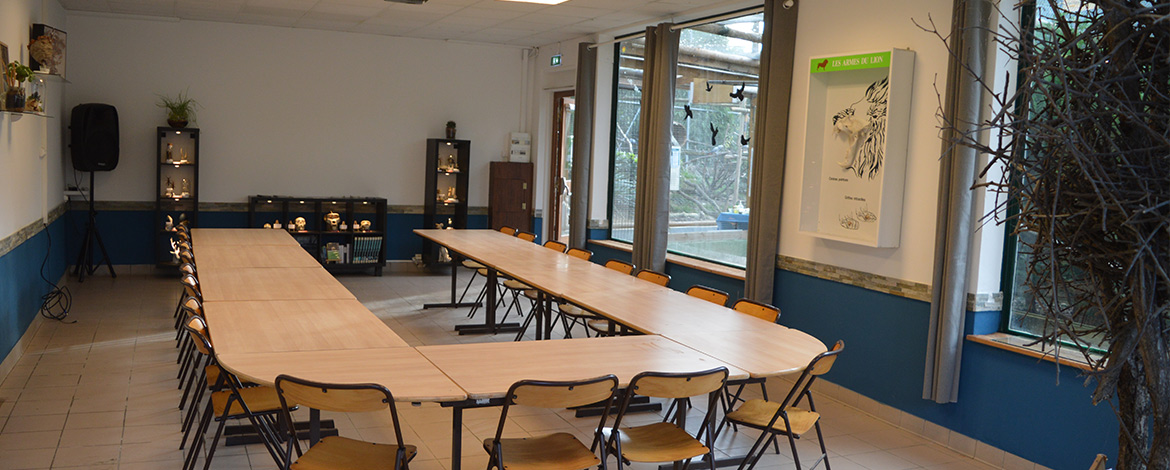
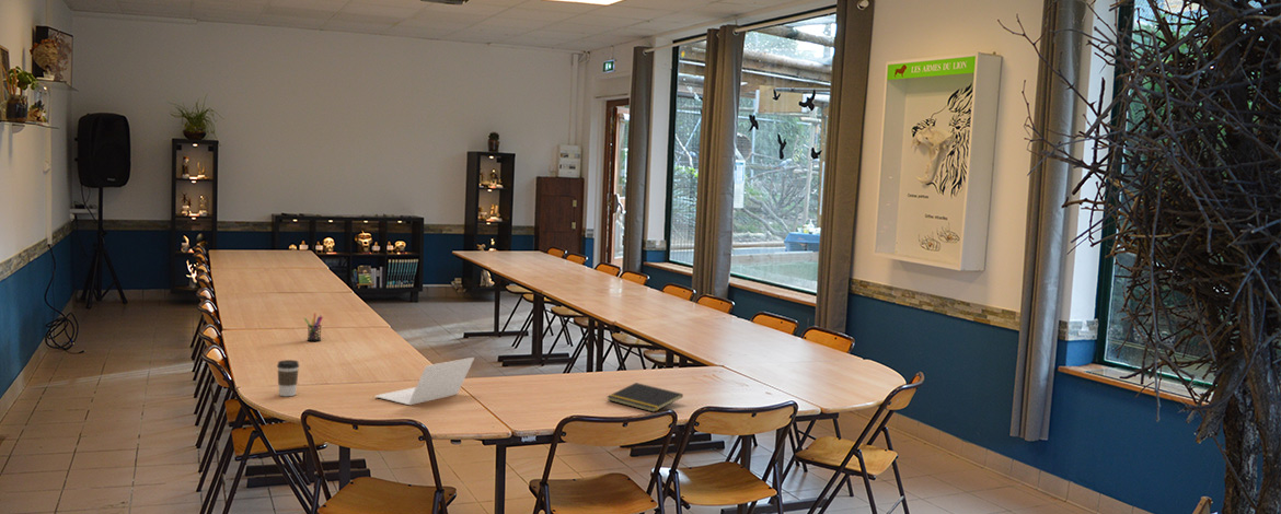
+ notepad [605,382,684,413]
+ pen holder [303,313,324,342]
+ laptop [374,357,475,406]
+ coffee cup [276,359,300,397]
